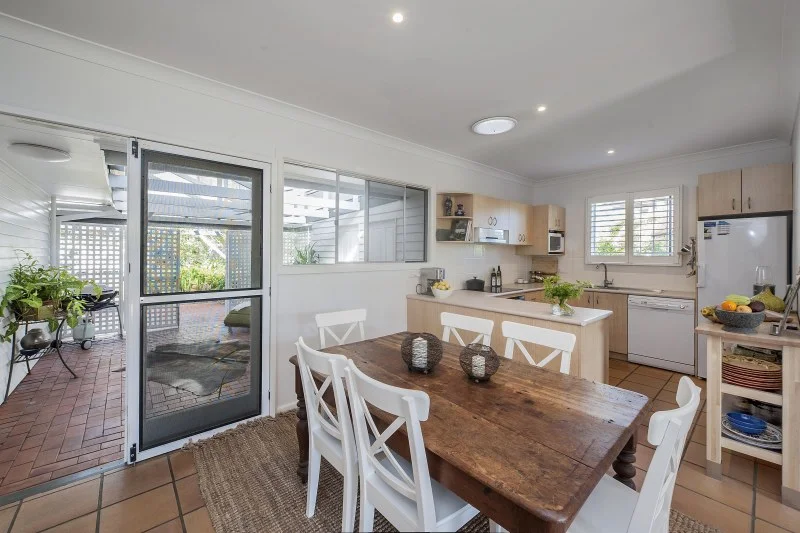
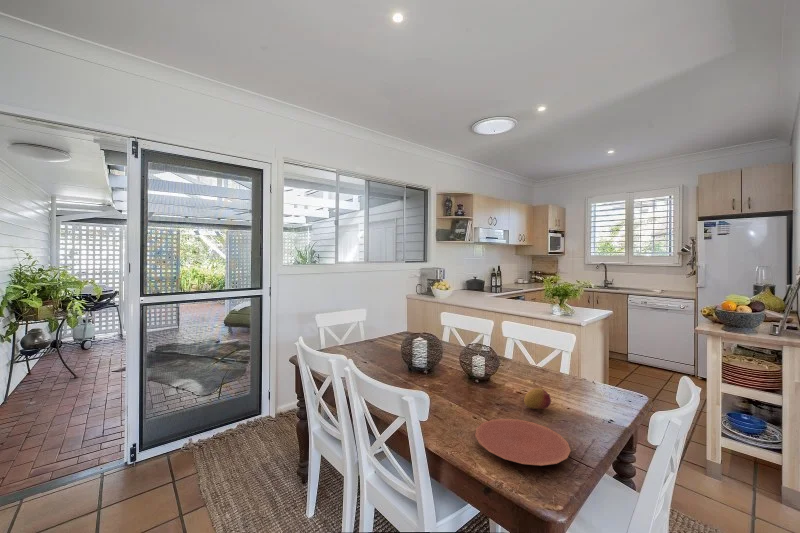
+ plate [474,418,572,467]
+ fruit [523,387,552,410]
